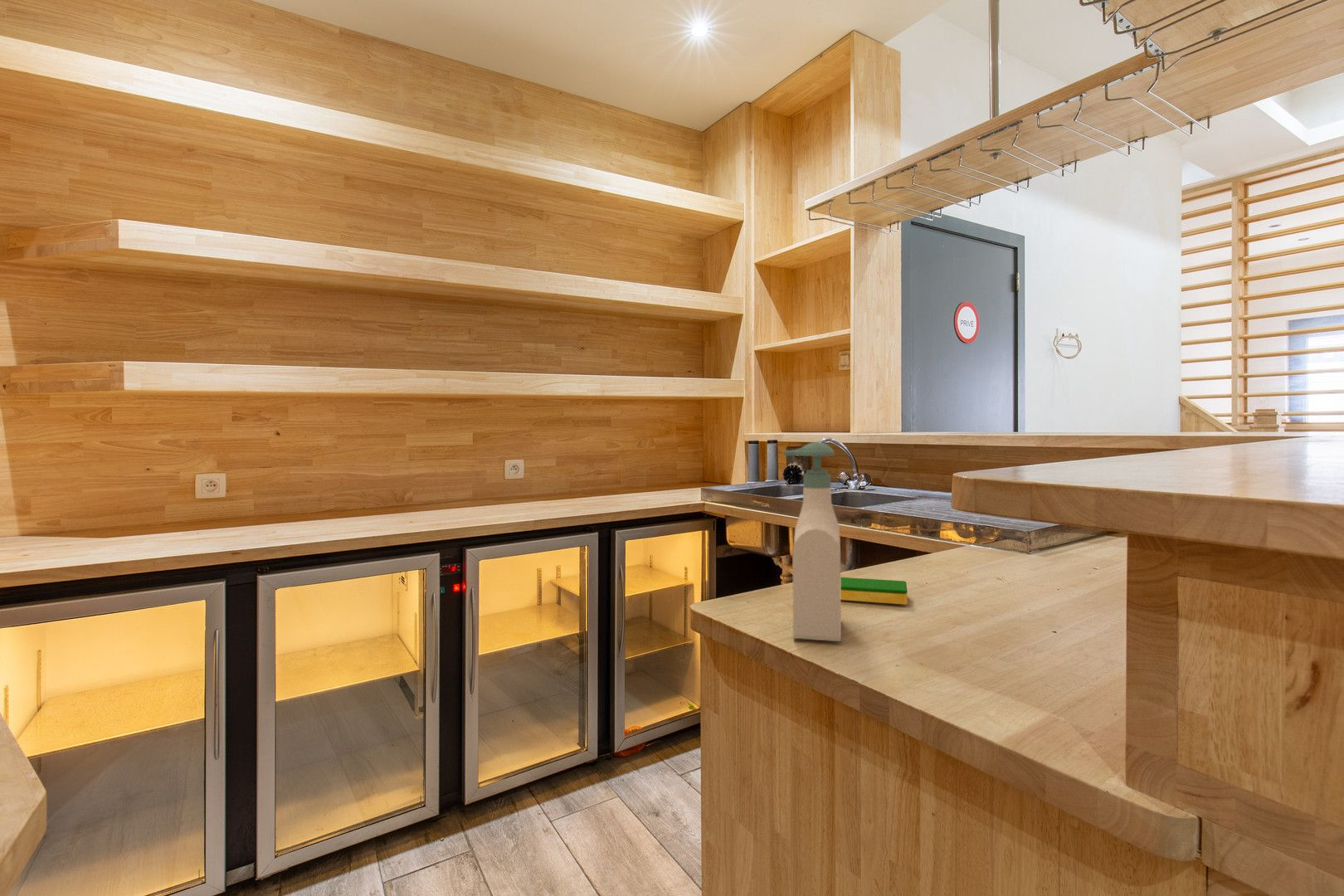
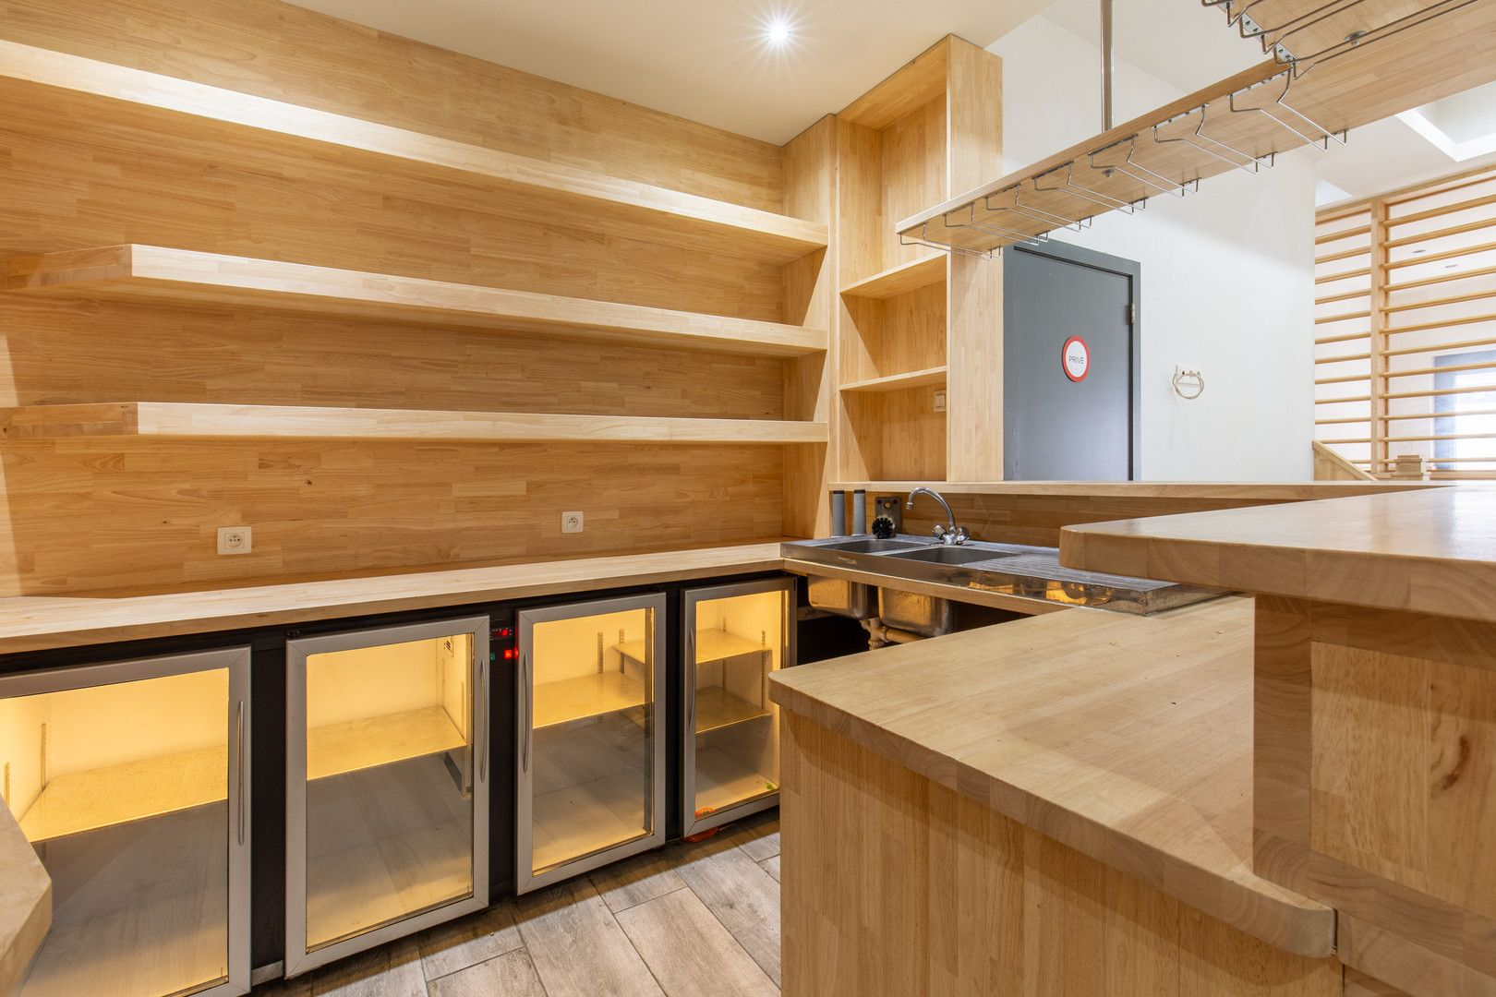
- dish sponge [840,577,908,606]
- soap bottle [781,441,842,642]
